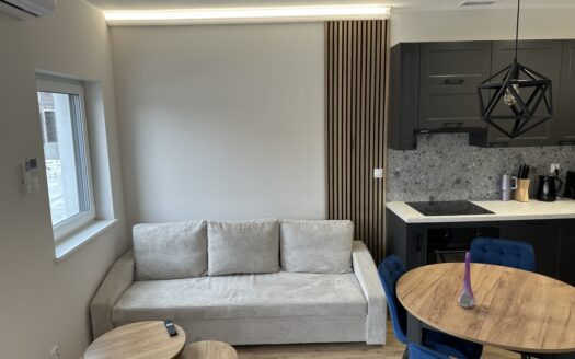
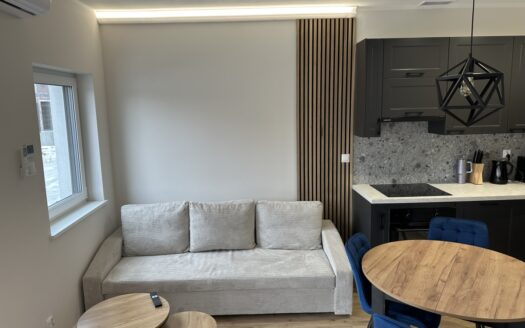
- vase [457,251,476,309]
